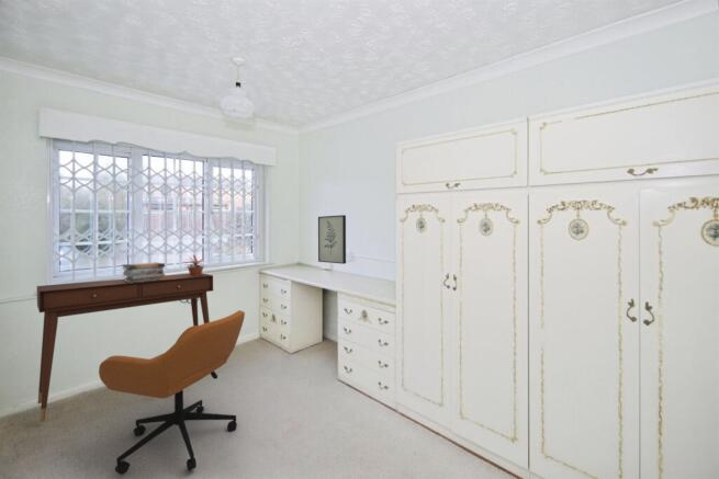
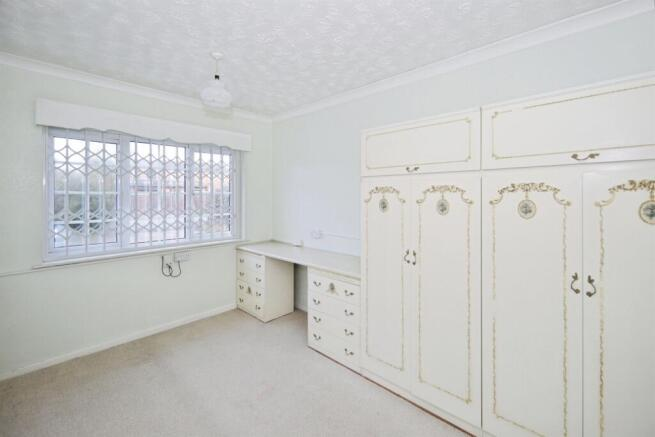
- desk [36,272,214,423]
- wall art [317,214,347,265]
- potted plant [181,253,211,276]
- office chair [98,309,246,476]
- book stack [121,262,166,283]
